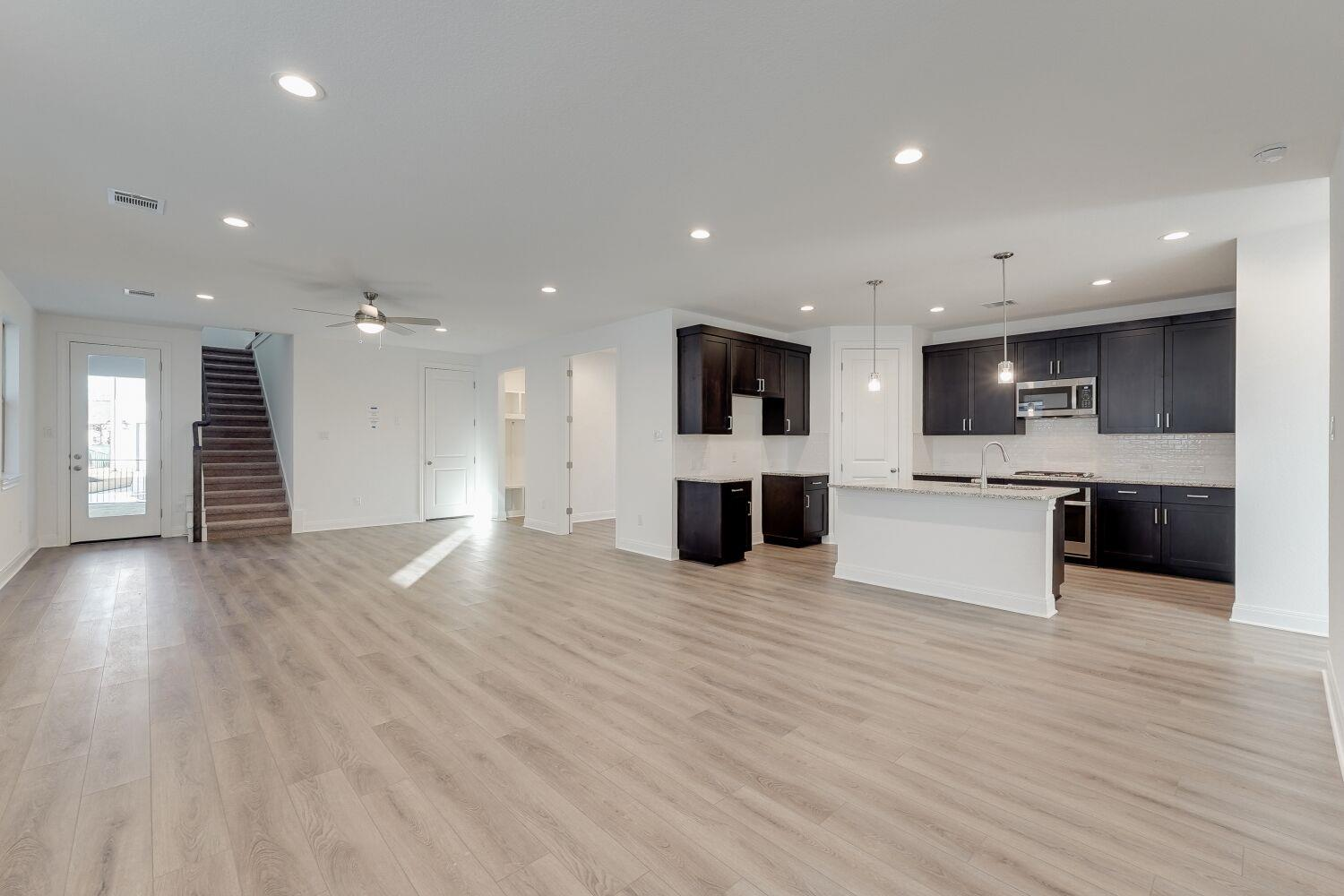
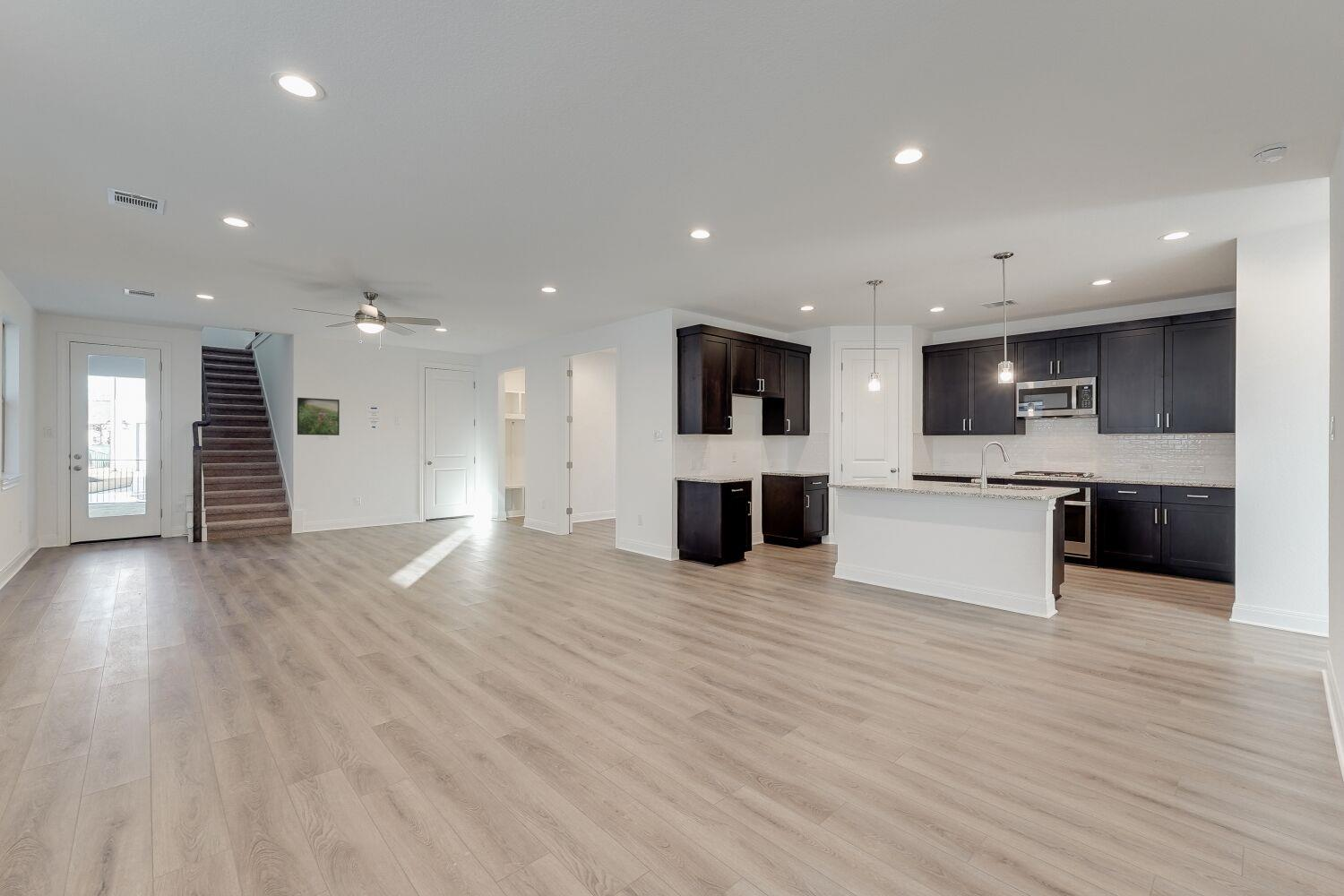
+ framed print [297,397,340,436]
